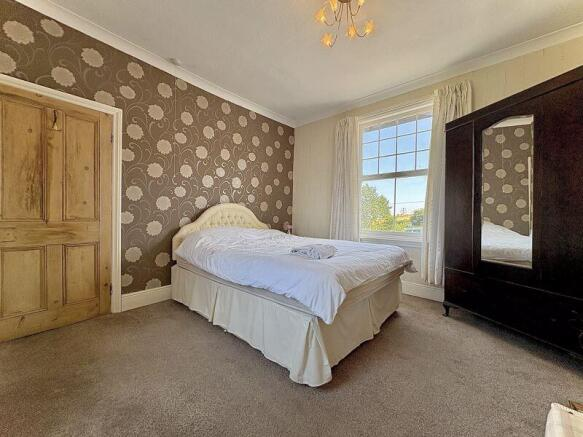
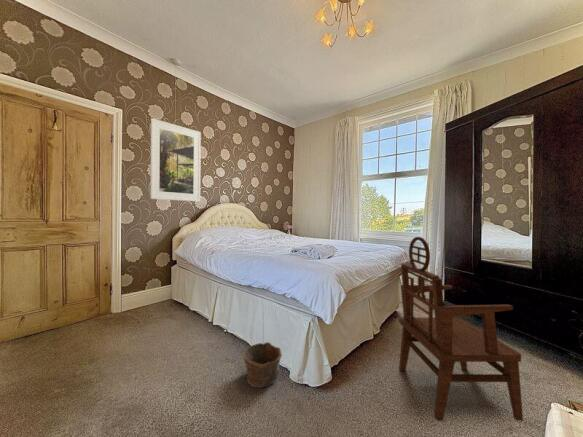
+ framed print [149,117,202,203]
+ clay pot [242,341,283,389]
+ armchair [398,236,524,422]
